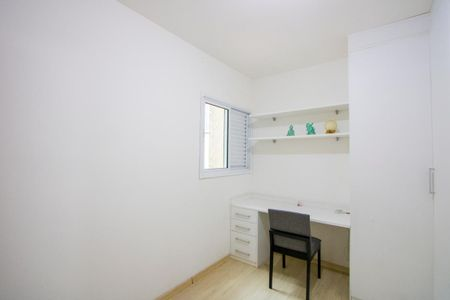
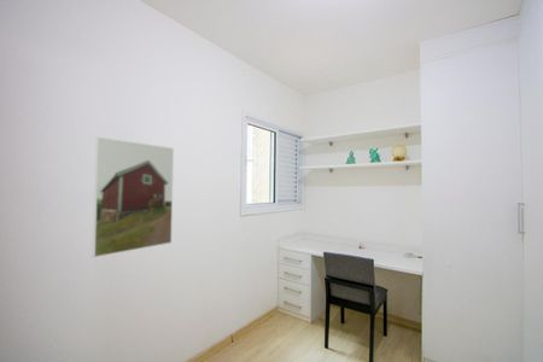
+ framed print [91,136,175,258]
